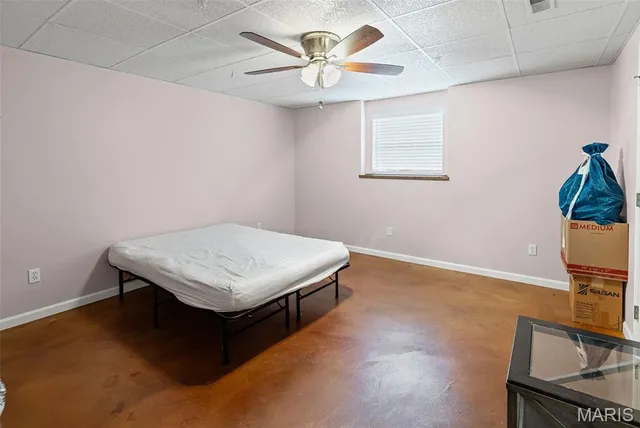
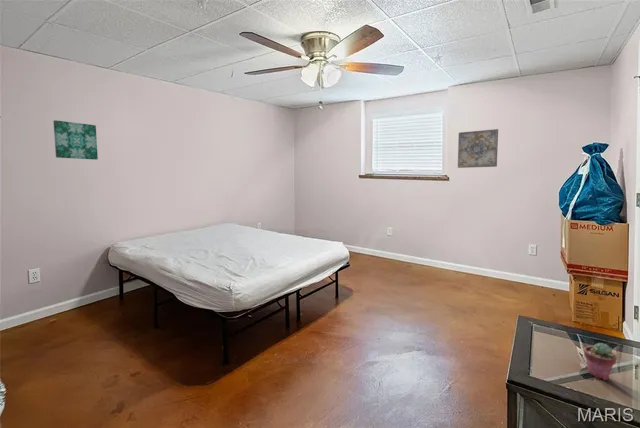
+ potted succulent [583,342,618,381]
+ wall art [457,128,499,169]
+ wall art [52,119,99,161]
